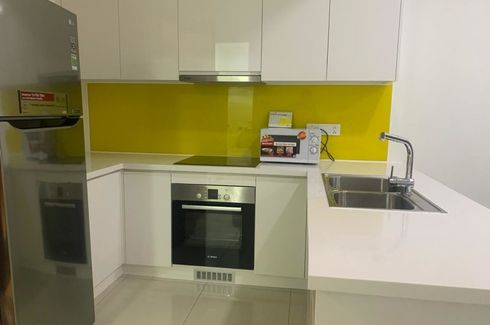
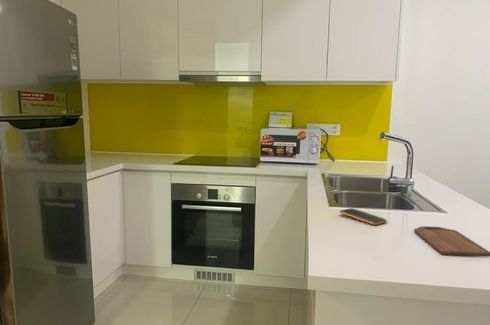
+ smartphone [339,207,388,226]
+ cutting board [413,225,490,257]
